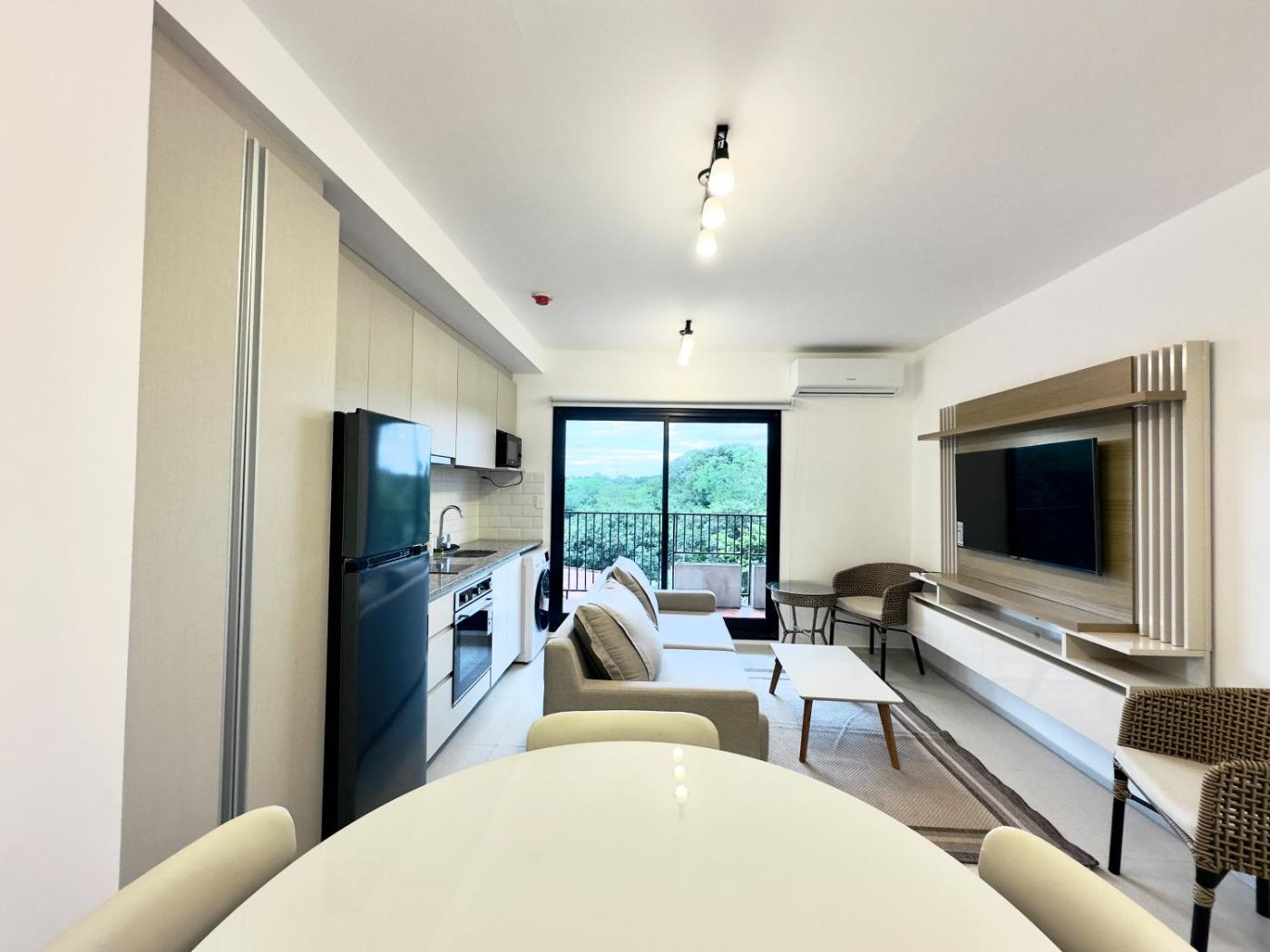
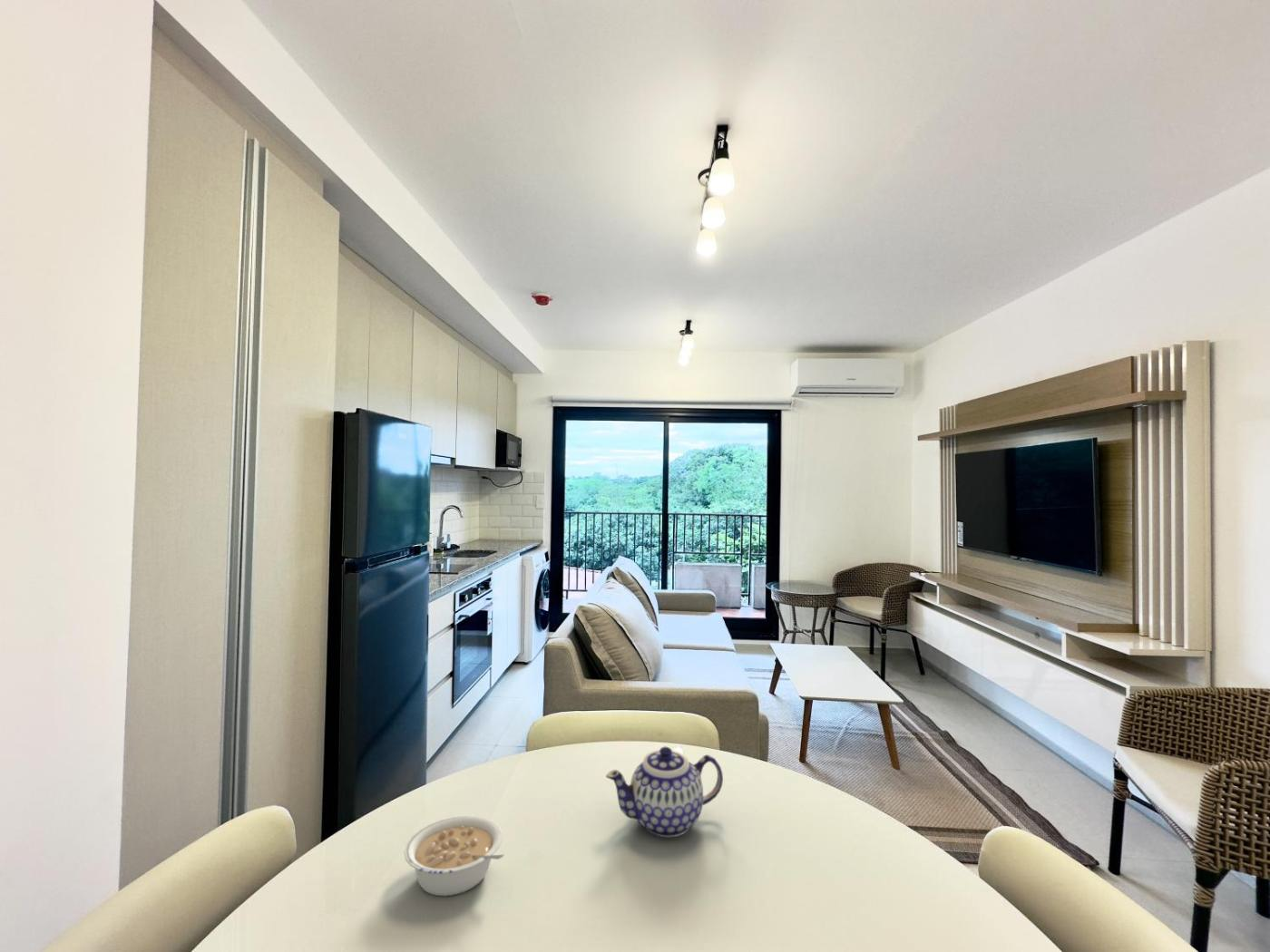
+ teapot [605,746,724,838]
+ legume [404,814,505,898]
